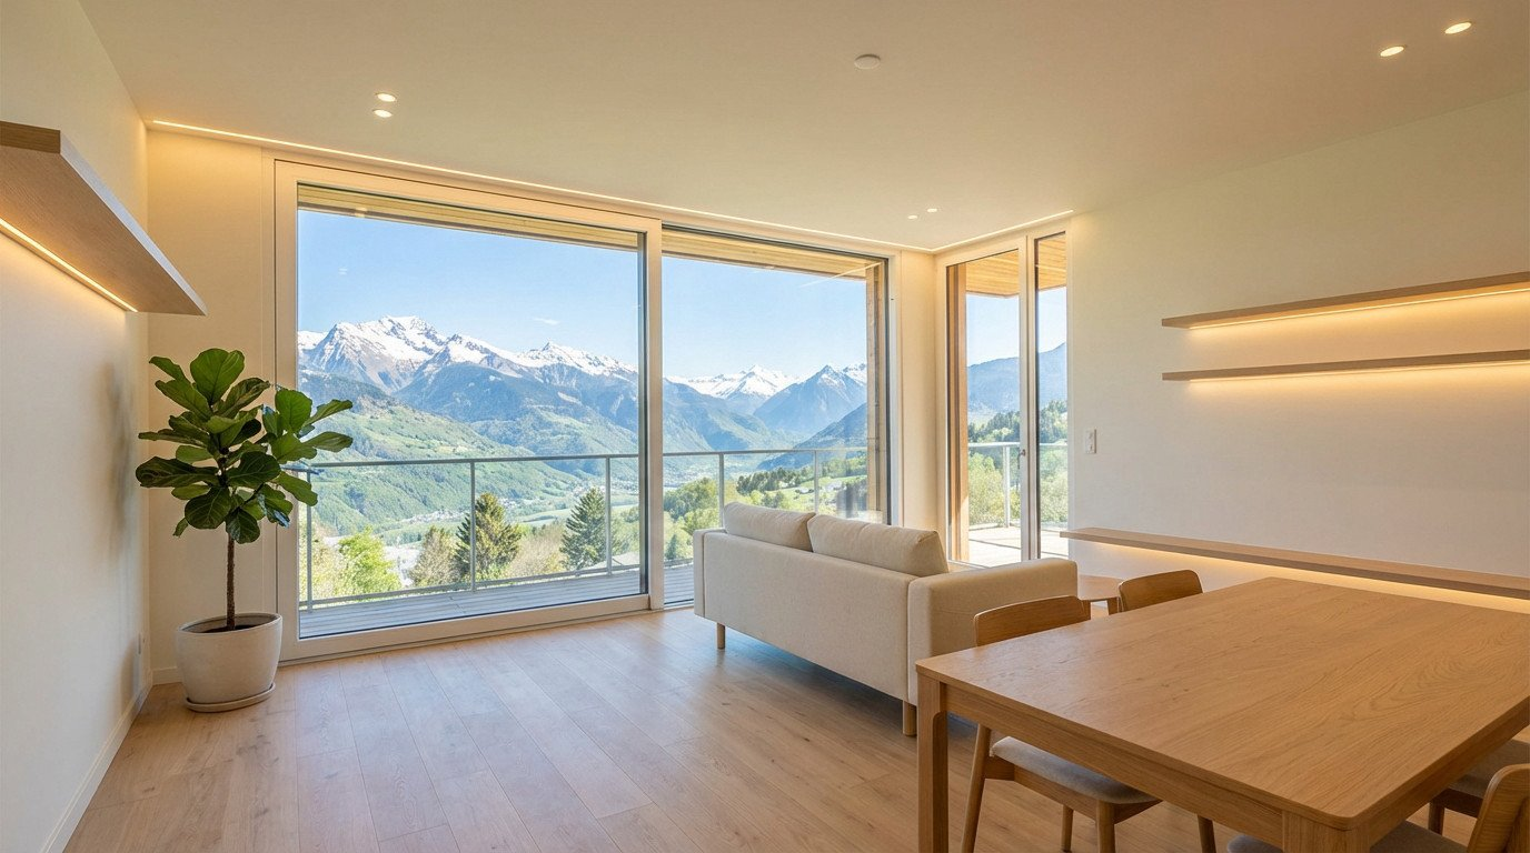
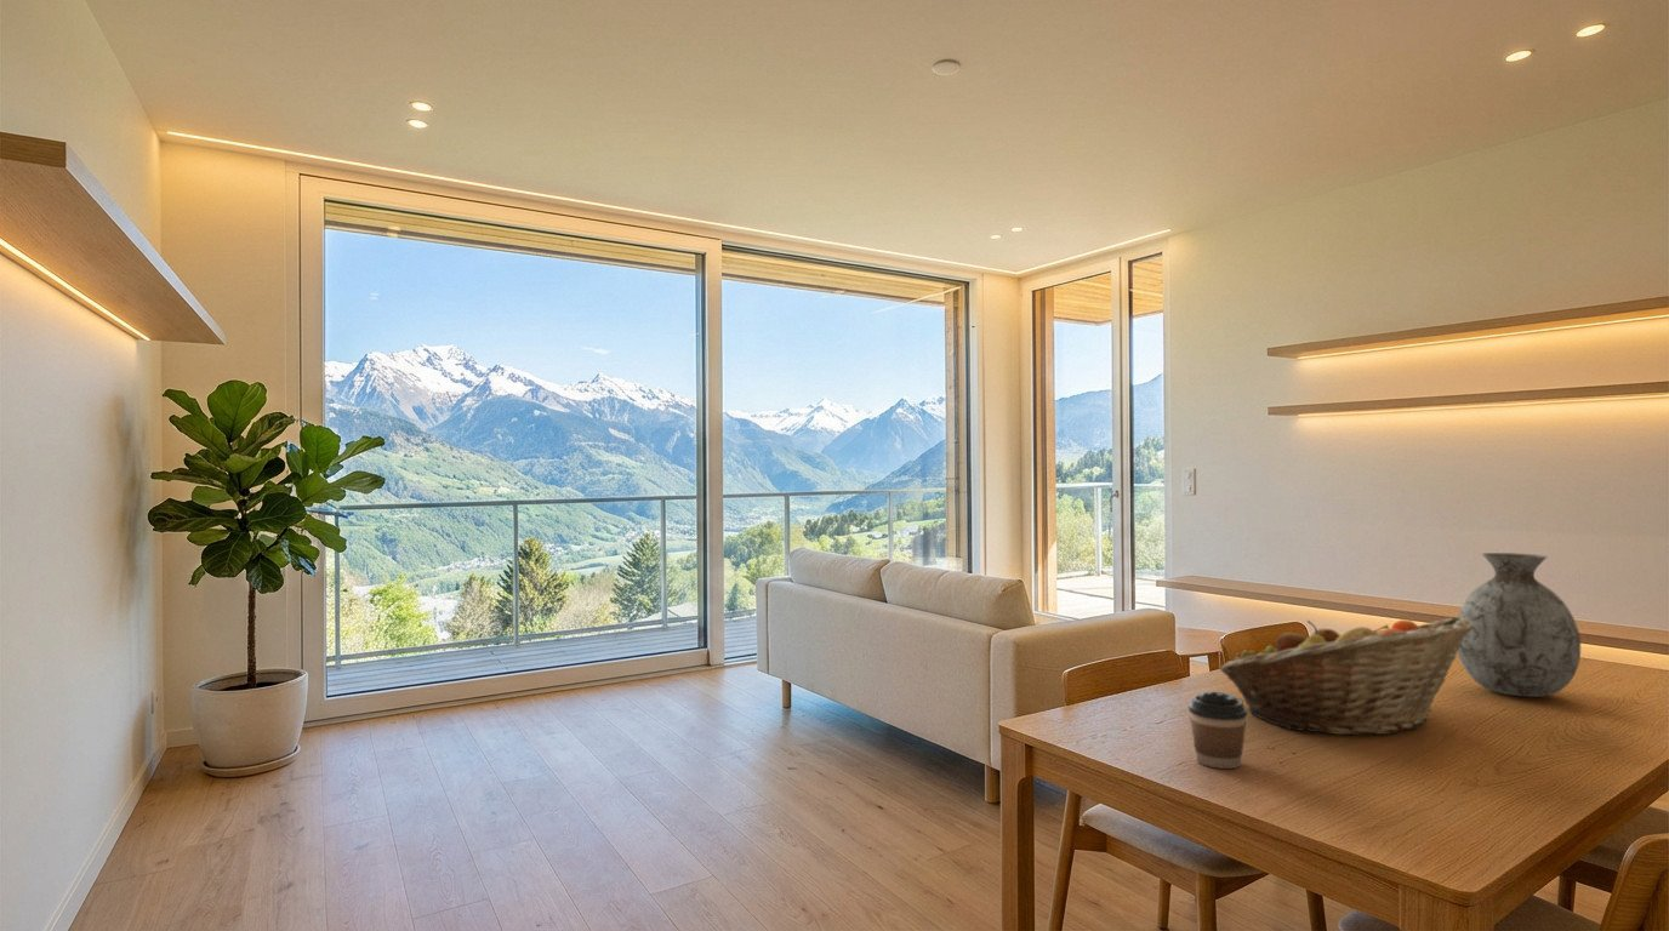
+ fruit basket [1219,616,1474,736]
+ coffee cup [1187,690,1248,770]
+ vase [1457,552,1582,698]
